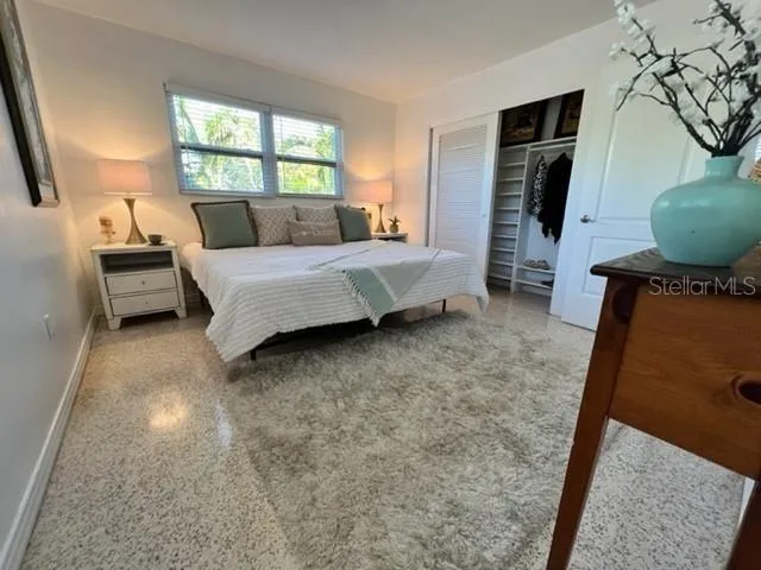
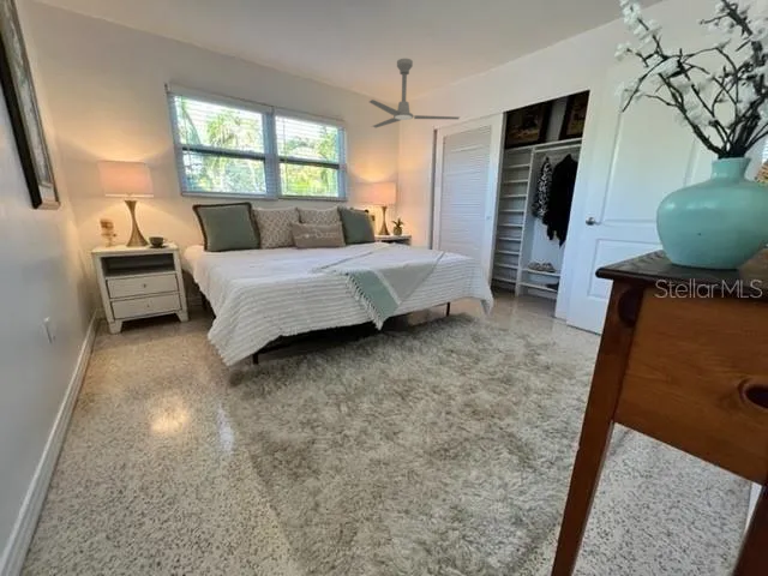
+ ceiling fan [368,58,461,128]
